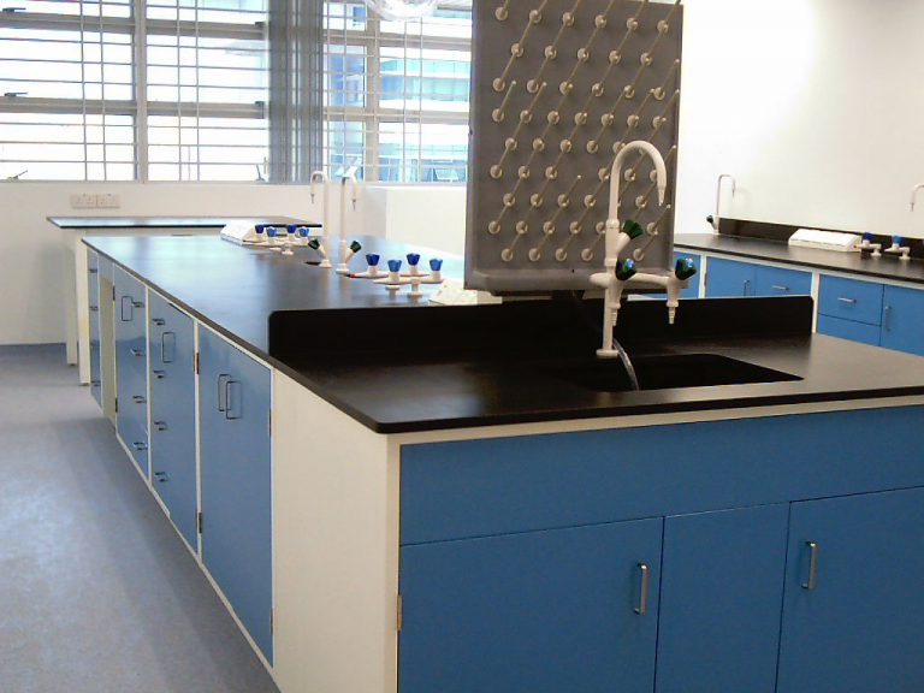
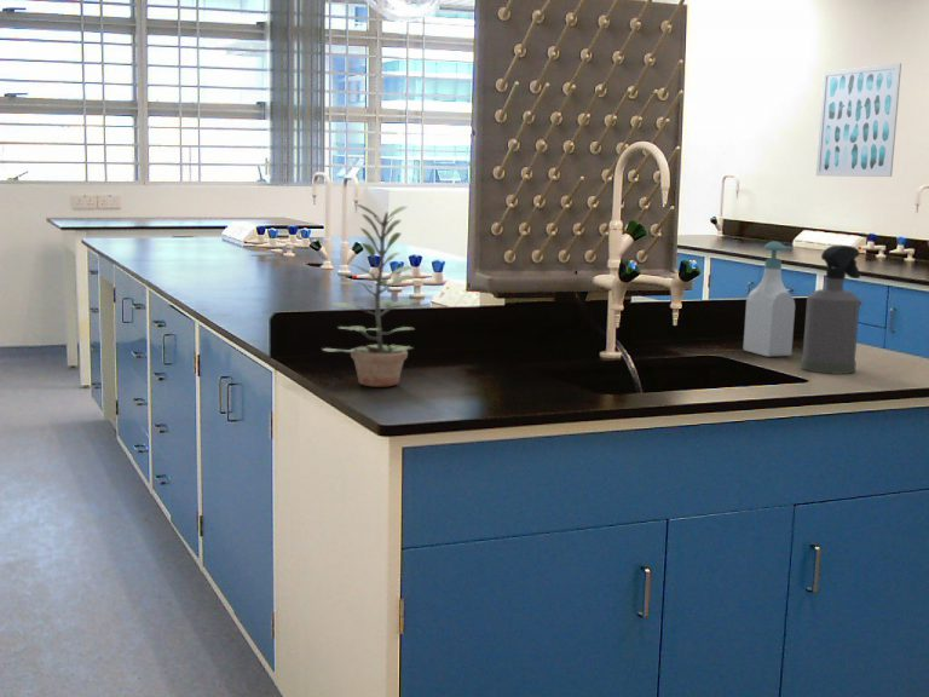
+ soap bottle [743,241,796,358]
+ plant [321,203,421,388]
+ spray bottle [800,244,861,375]
+ wall art [815,62,902,178]
